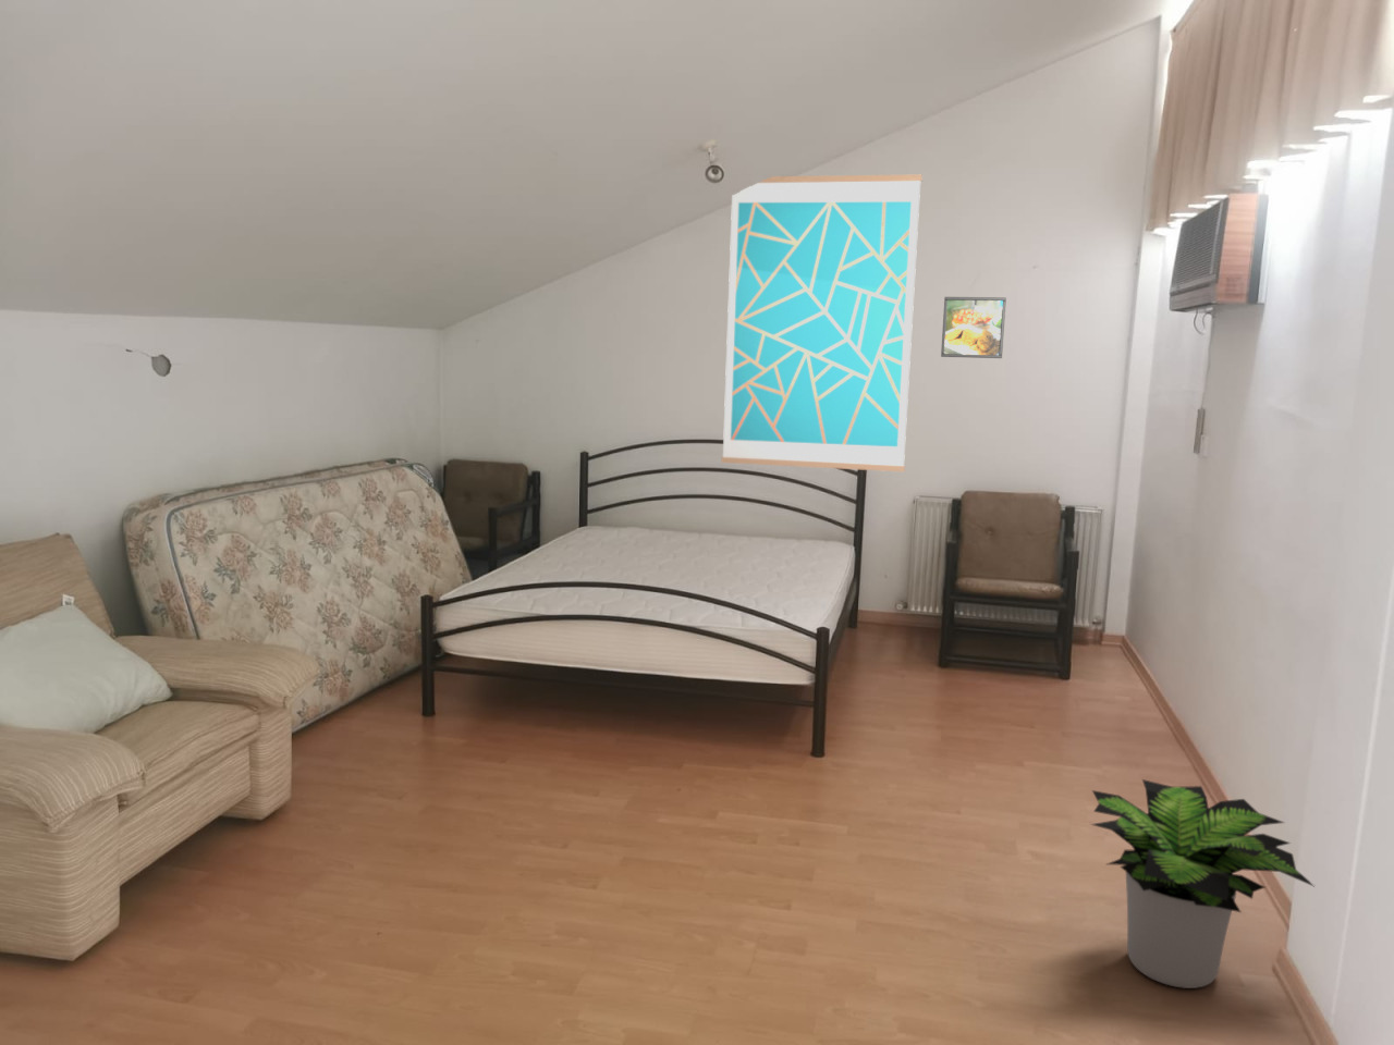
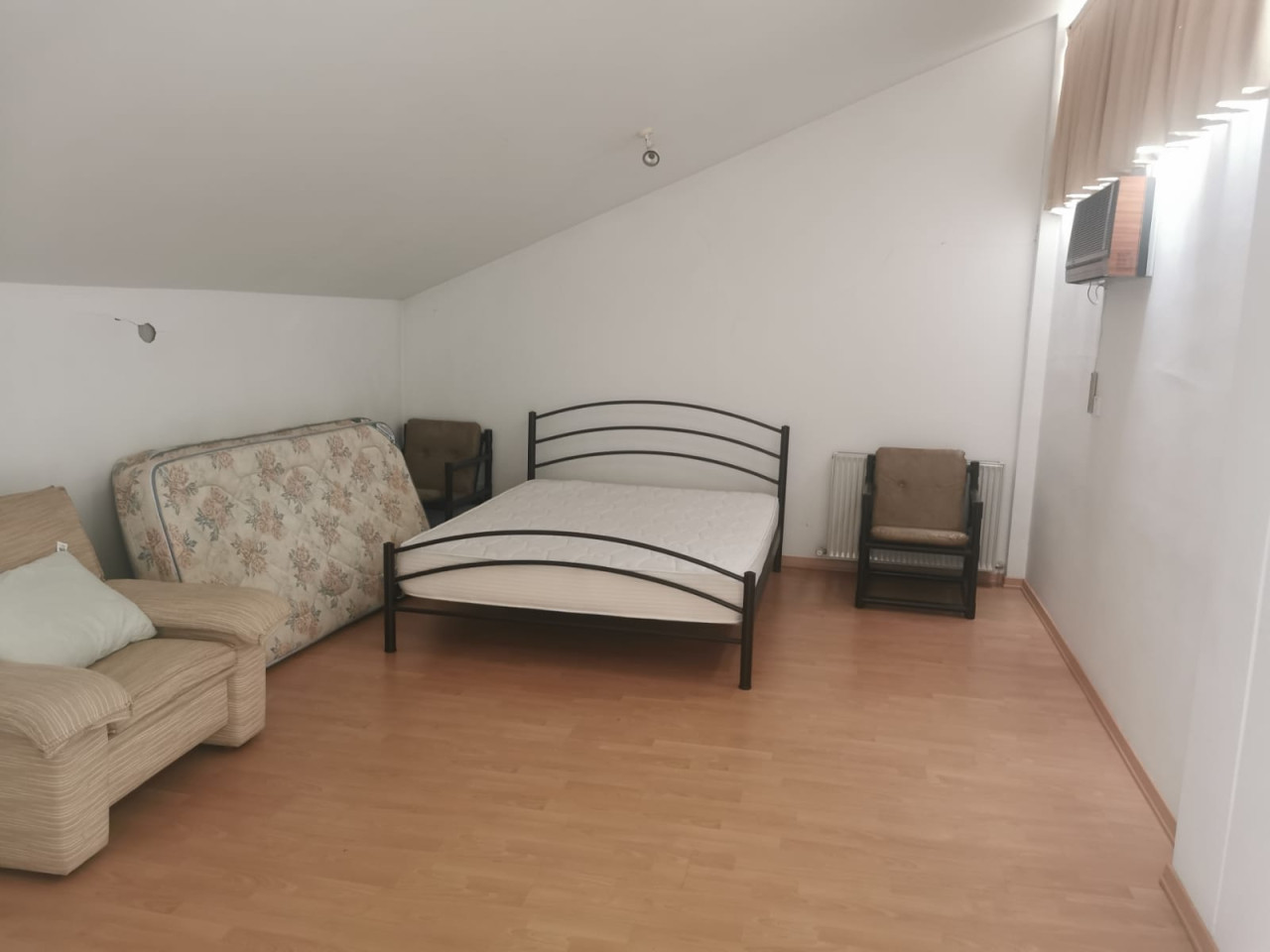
- wall art [720,175,923,472]
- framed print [940,296,1008,359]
- potted plant [1089,778,1315,989]
